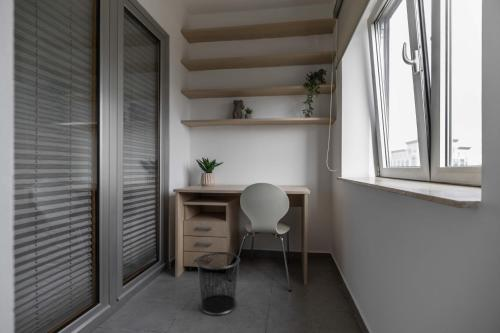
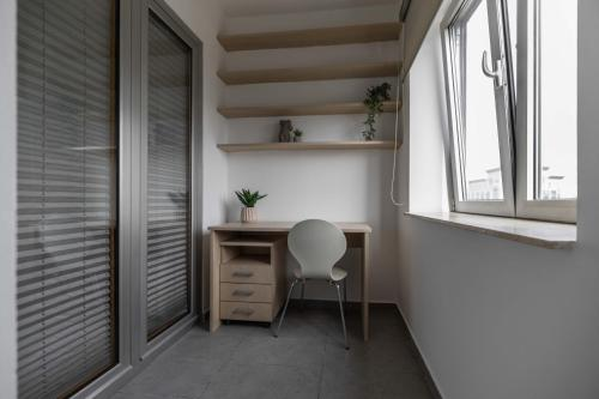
- waste bin [196,251,241,316]
